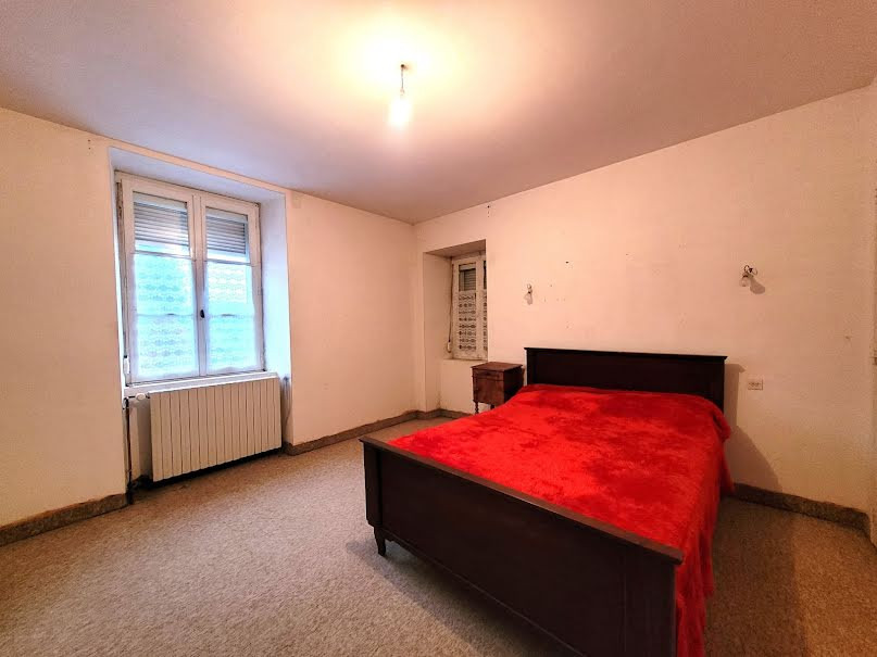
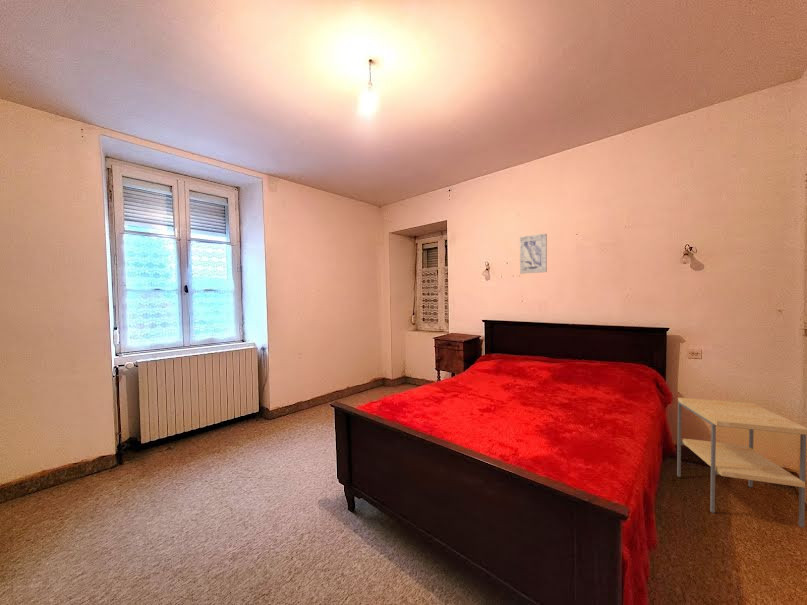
+ wall art [519,233,548,275]
+ side table [676,396,807,528]
